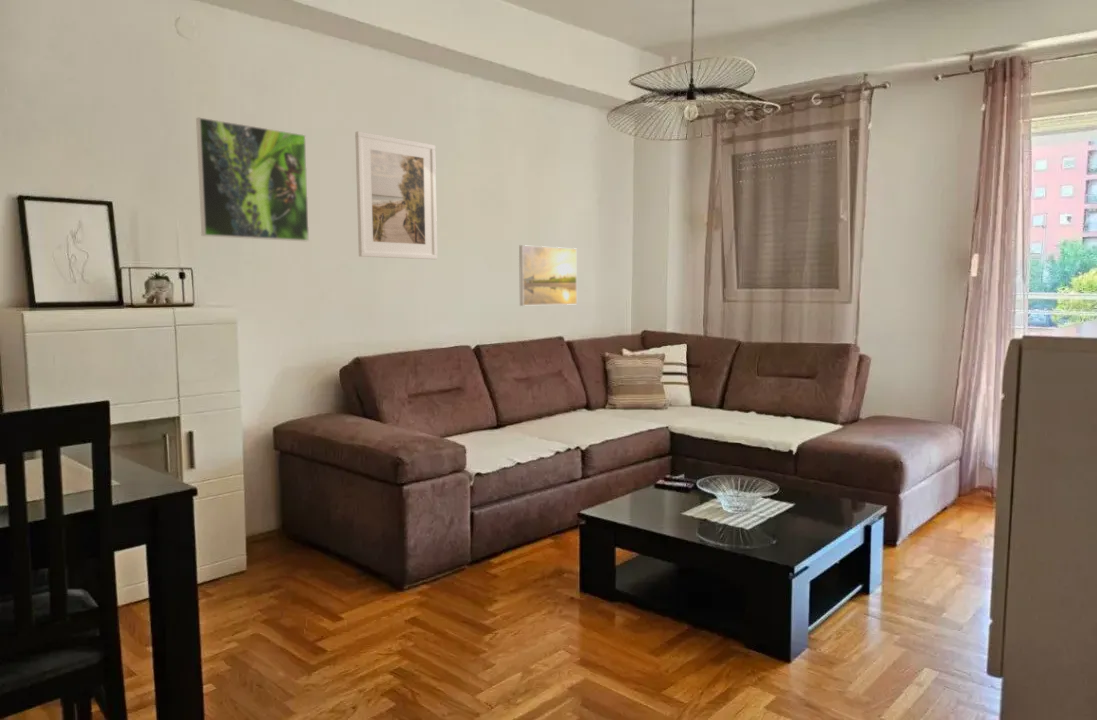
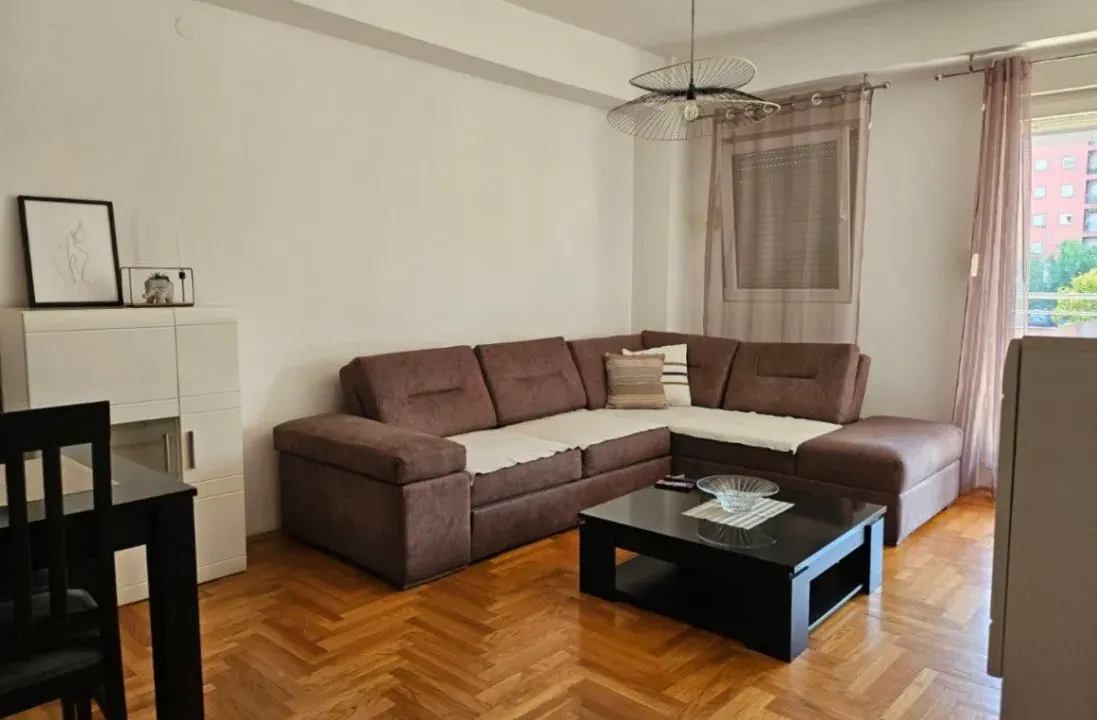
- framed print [518,244,578,307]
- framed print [354,130,438,260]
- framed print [195,116,310,242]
